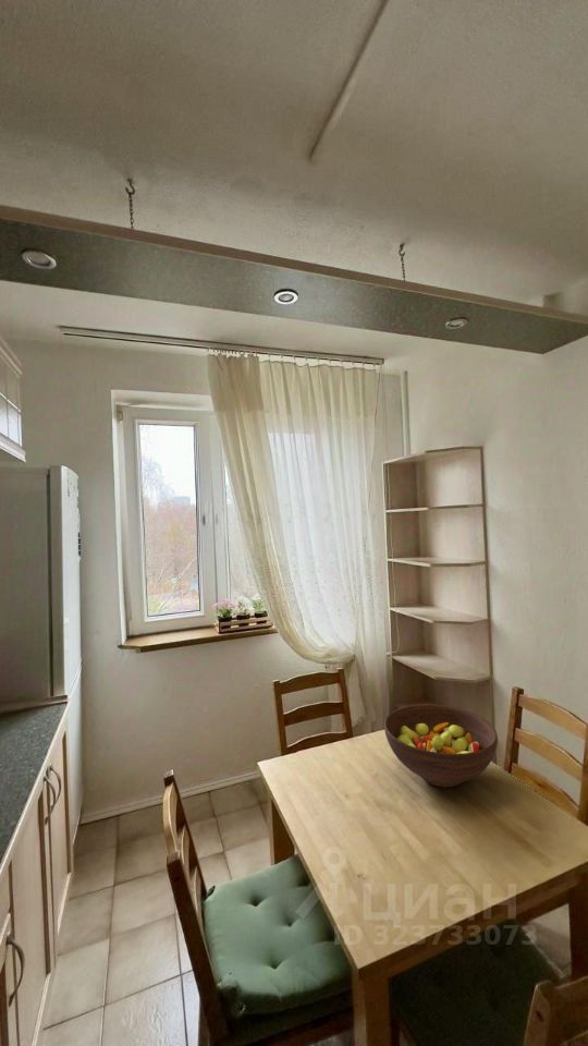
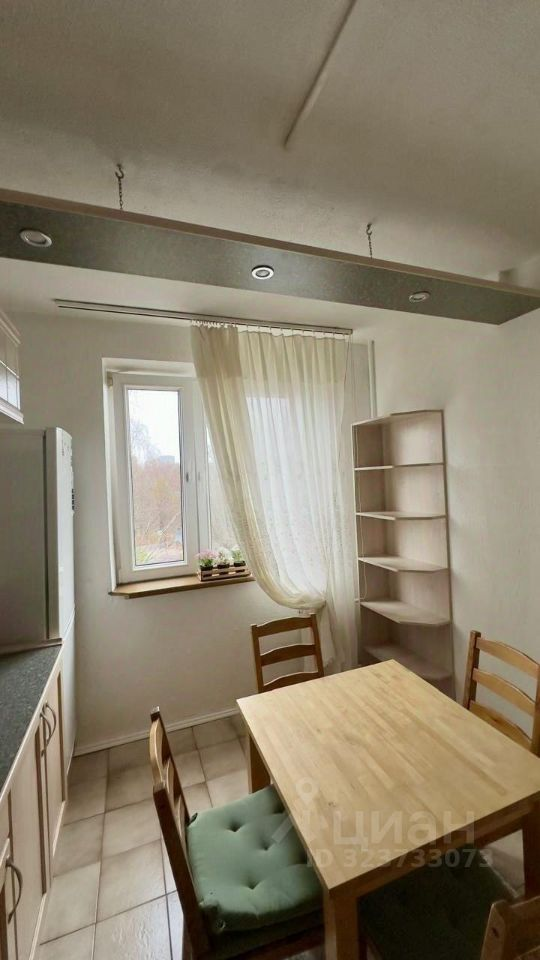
- fruit bowl [383,703,499,788]
